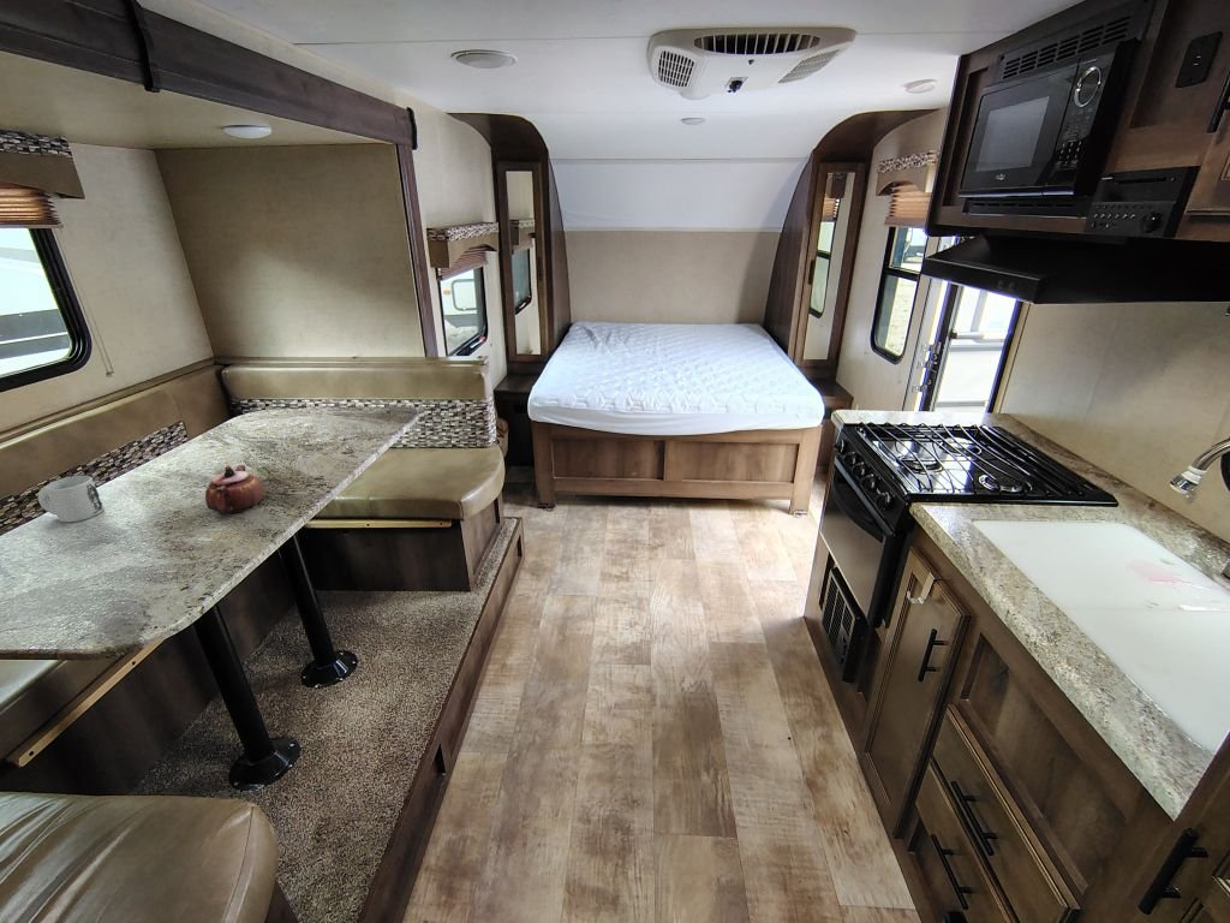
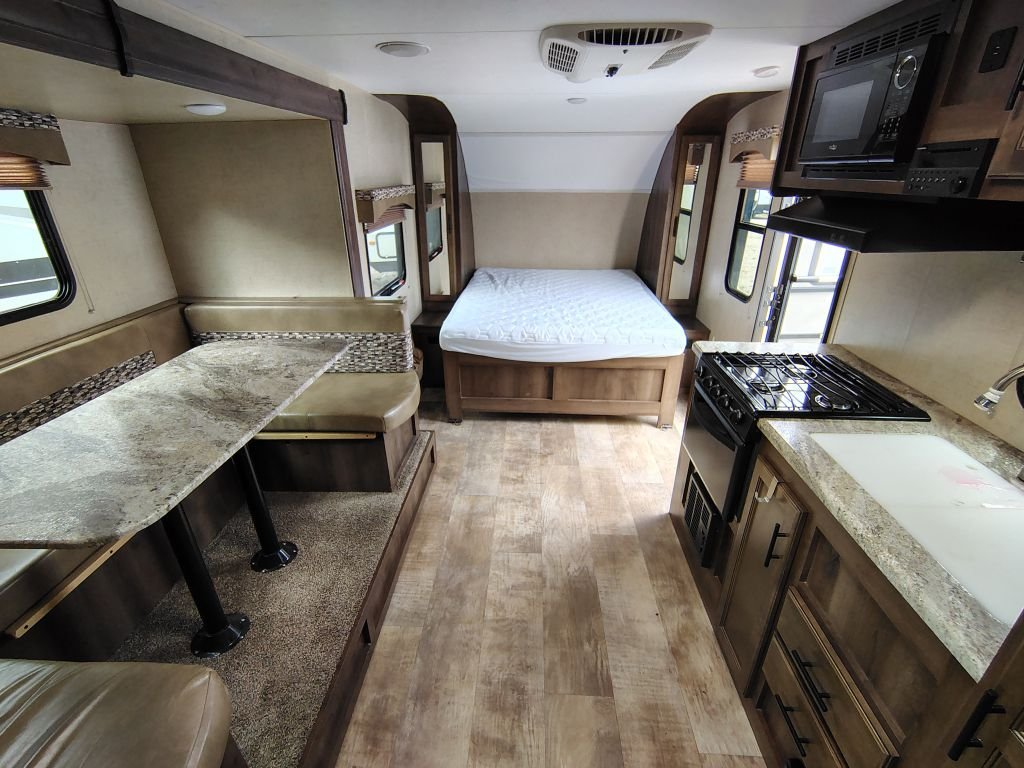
- teapot [204,464,265,514]
- mug [37,475,105,524]
